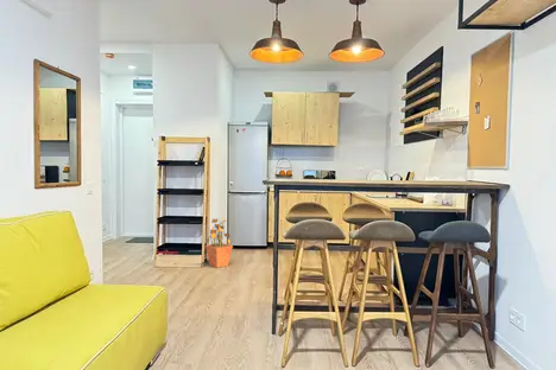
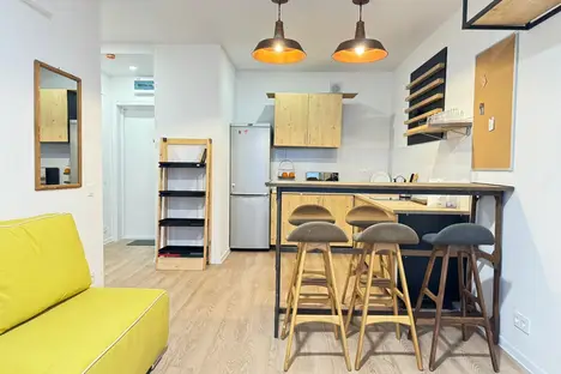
- potted plant [204,216,234,269]
